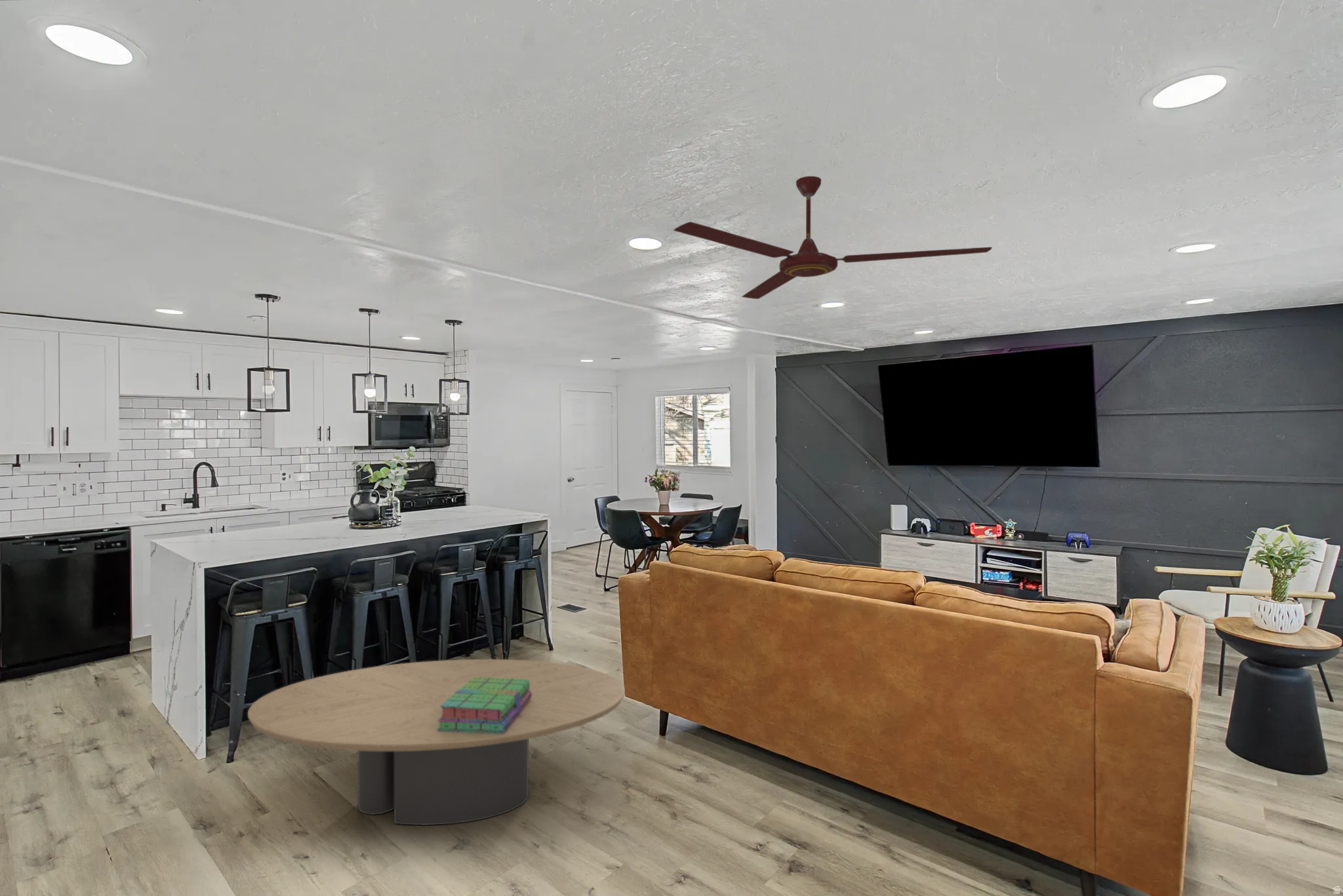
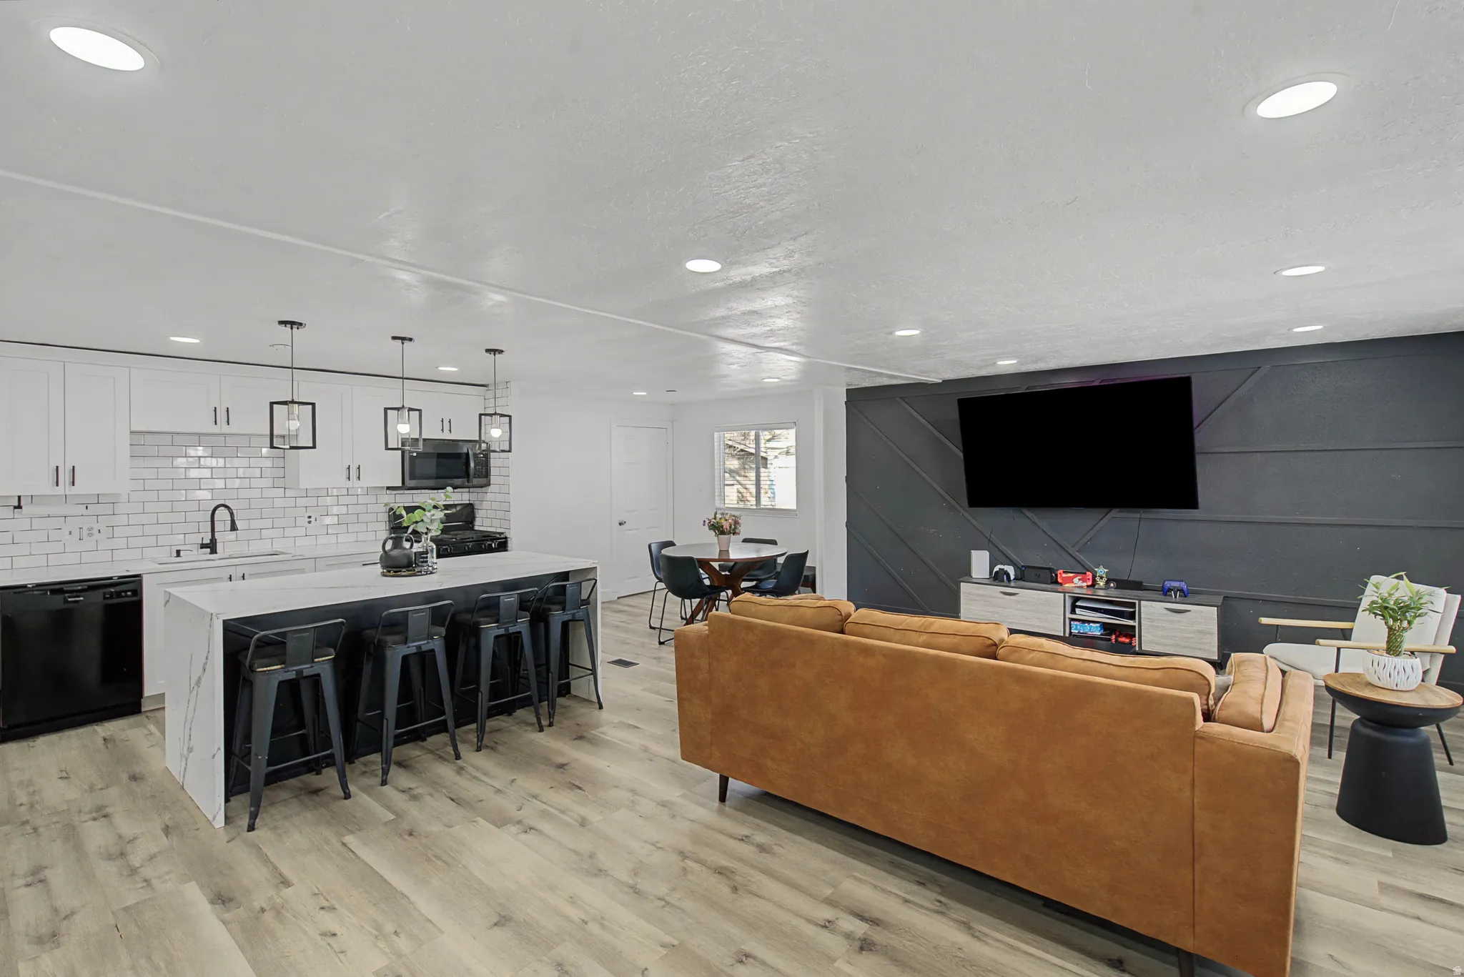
- stack of books [437,677,532,733]
- ceiling fan [673,176,993,300]
- coffee table [247,659,626,826]
